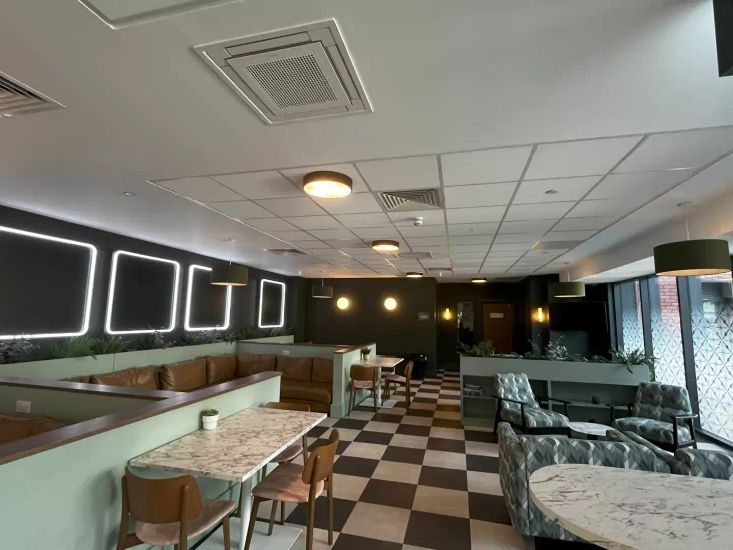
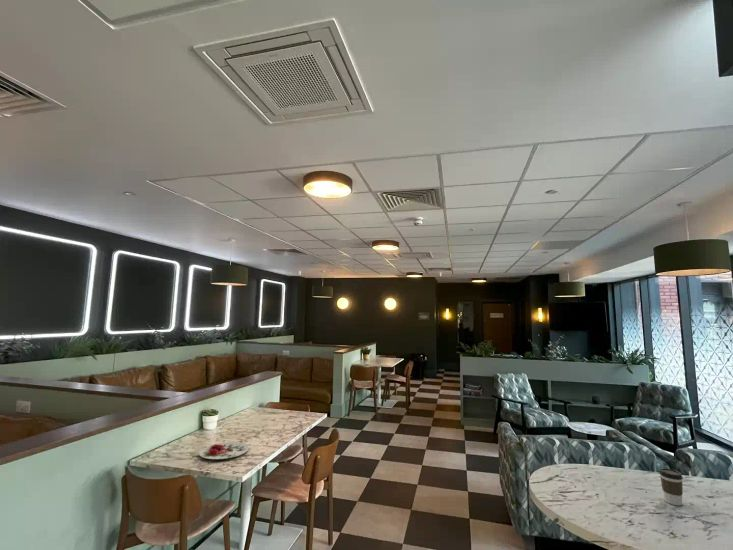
+ plate [198,441,250,460]
+ coffee cup [658,467,684,506]
